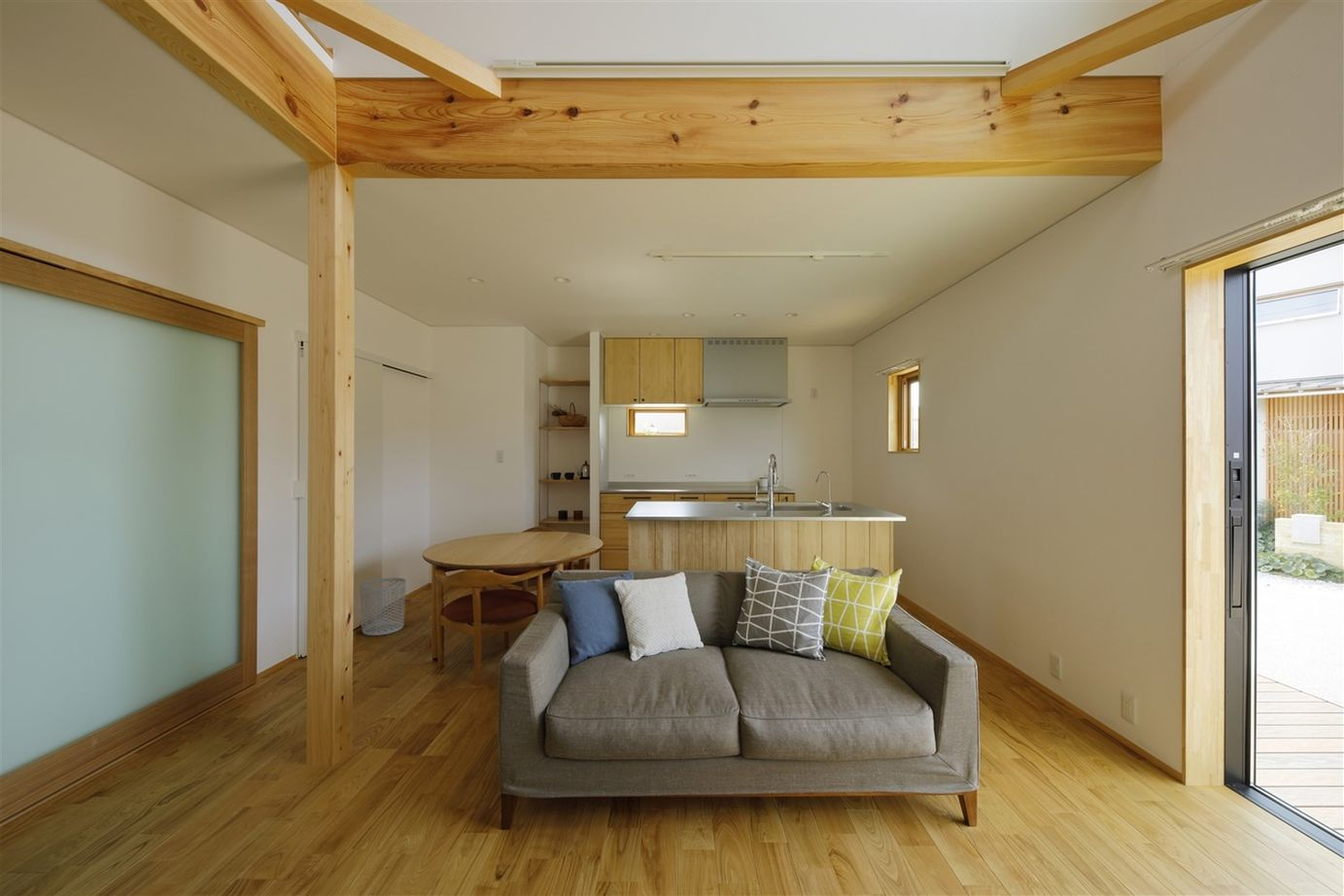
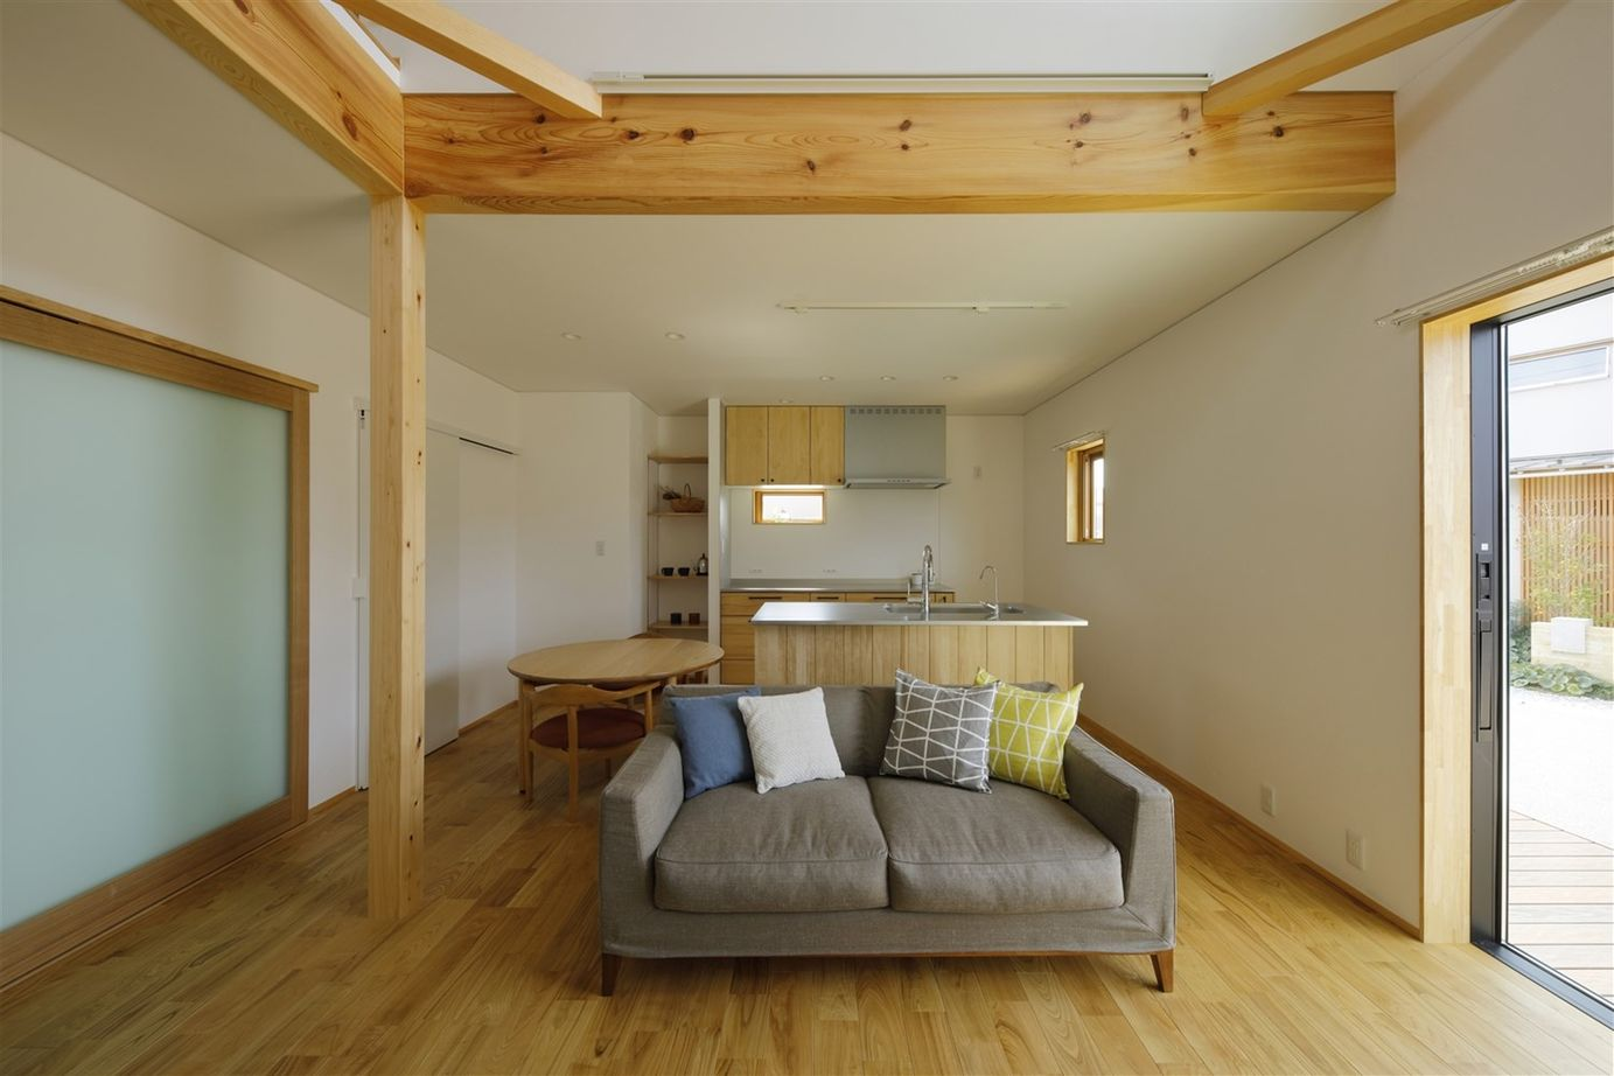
- waste bin [359,577,407,637]
